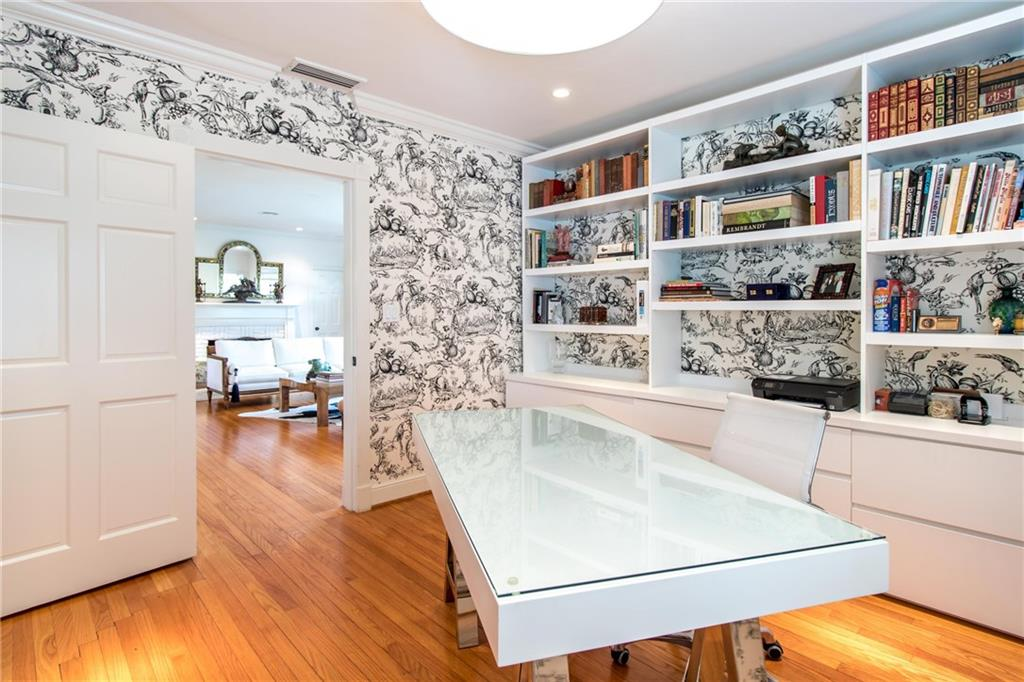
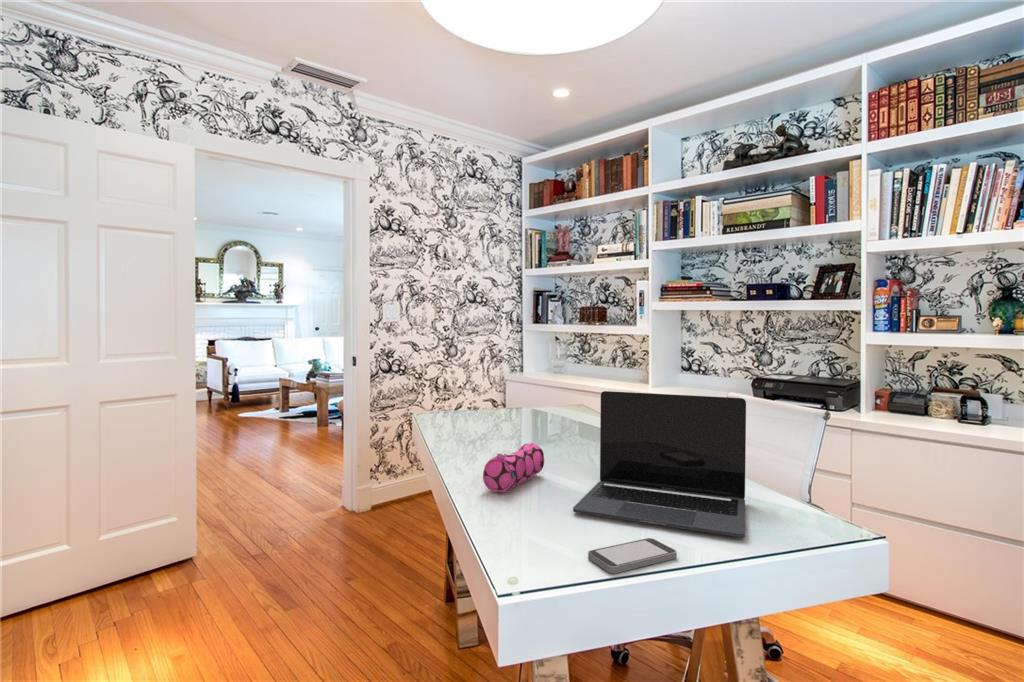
+ laptop [572,390,747,538]
+ pencil case [482,442,545,494]
+ smartphone [587,537,678,574]
